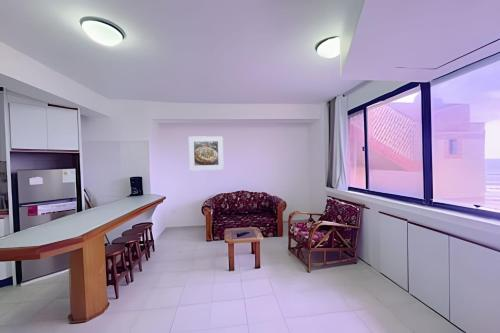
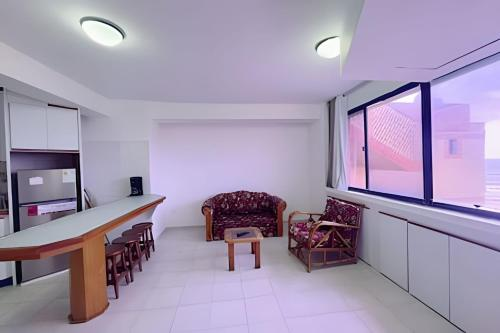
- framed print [188,135,225,171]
